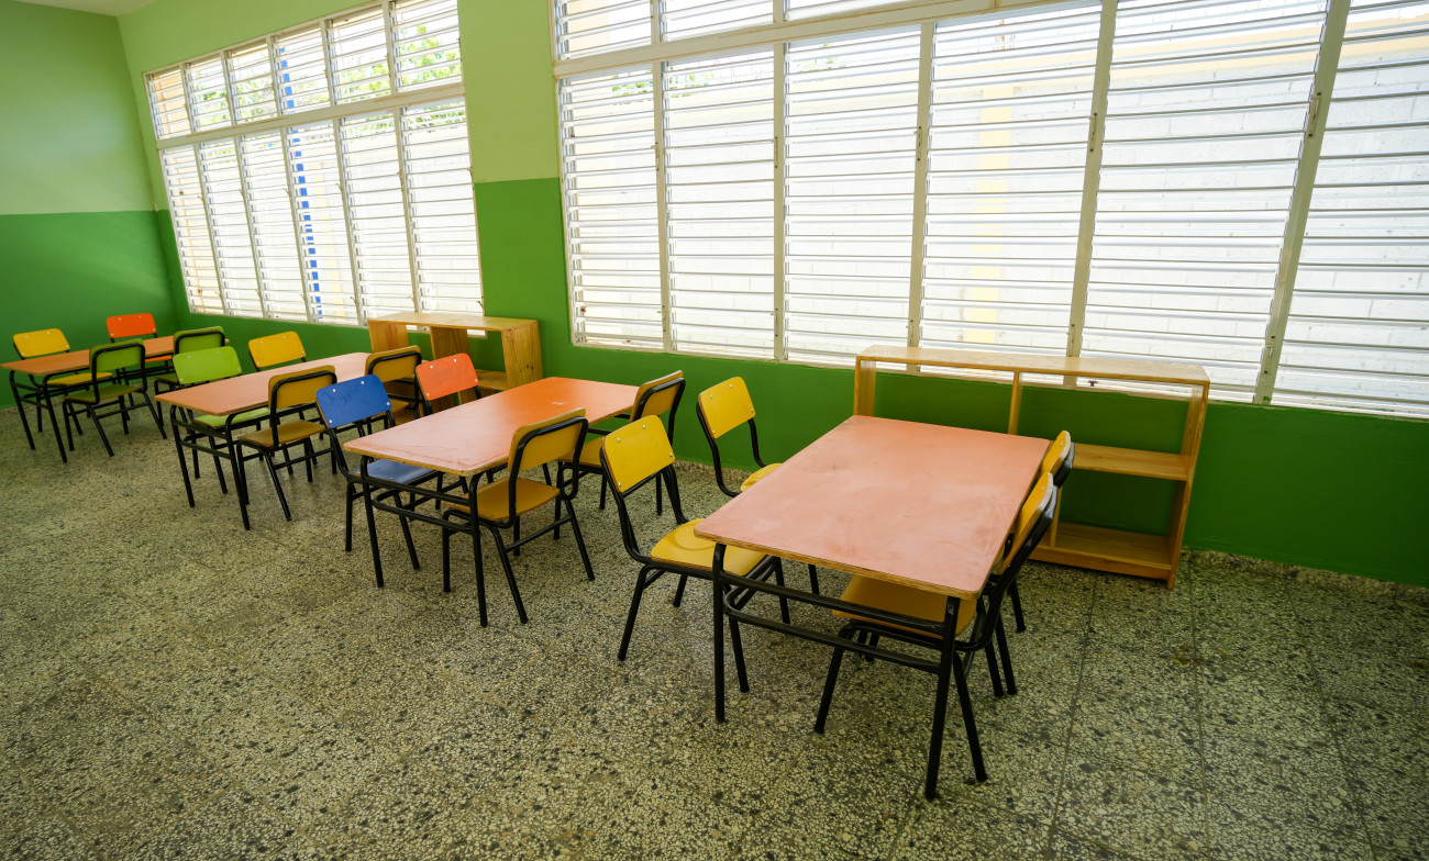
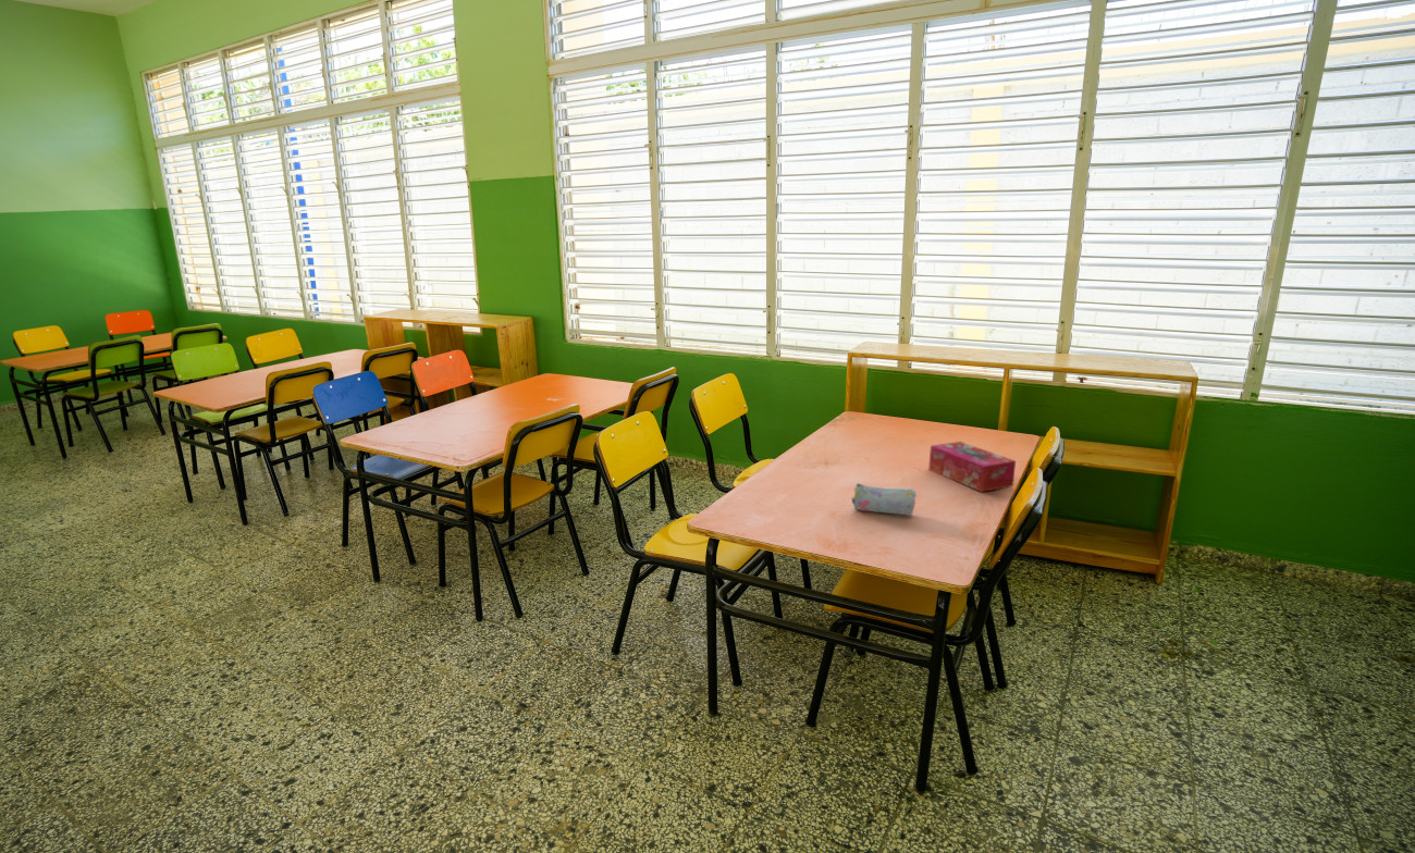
+ tissue box [927,441,1017,493]
+ pencil case [851,482,918,516]
